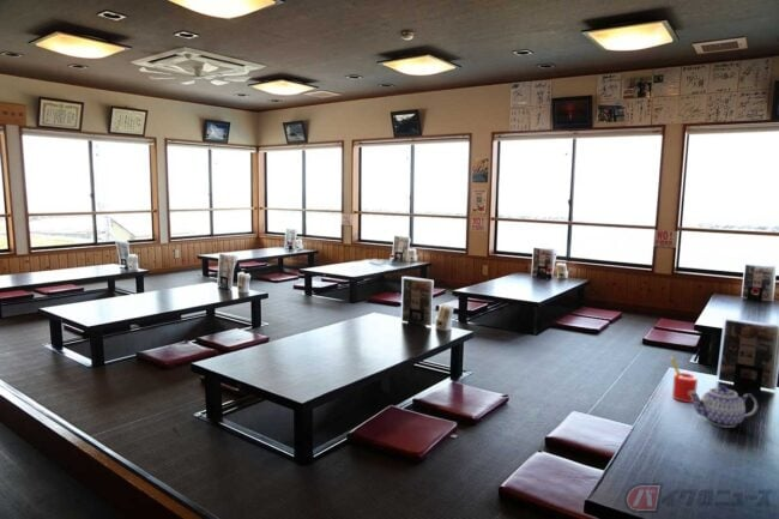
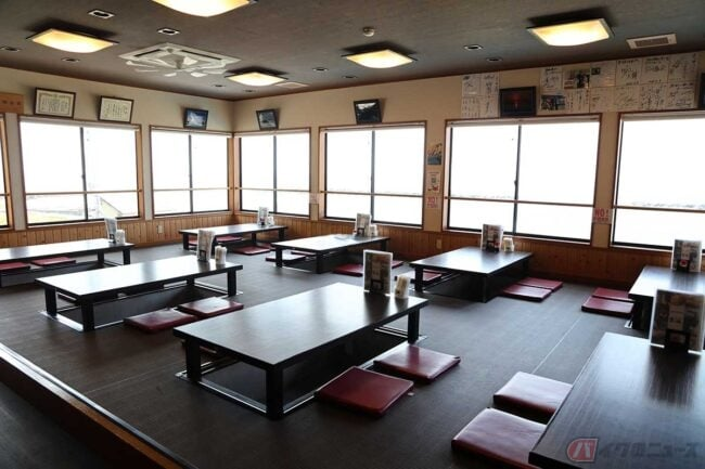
- straw [669,356,699,404]
- teapot [689,384,760,429]
